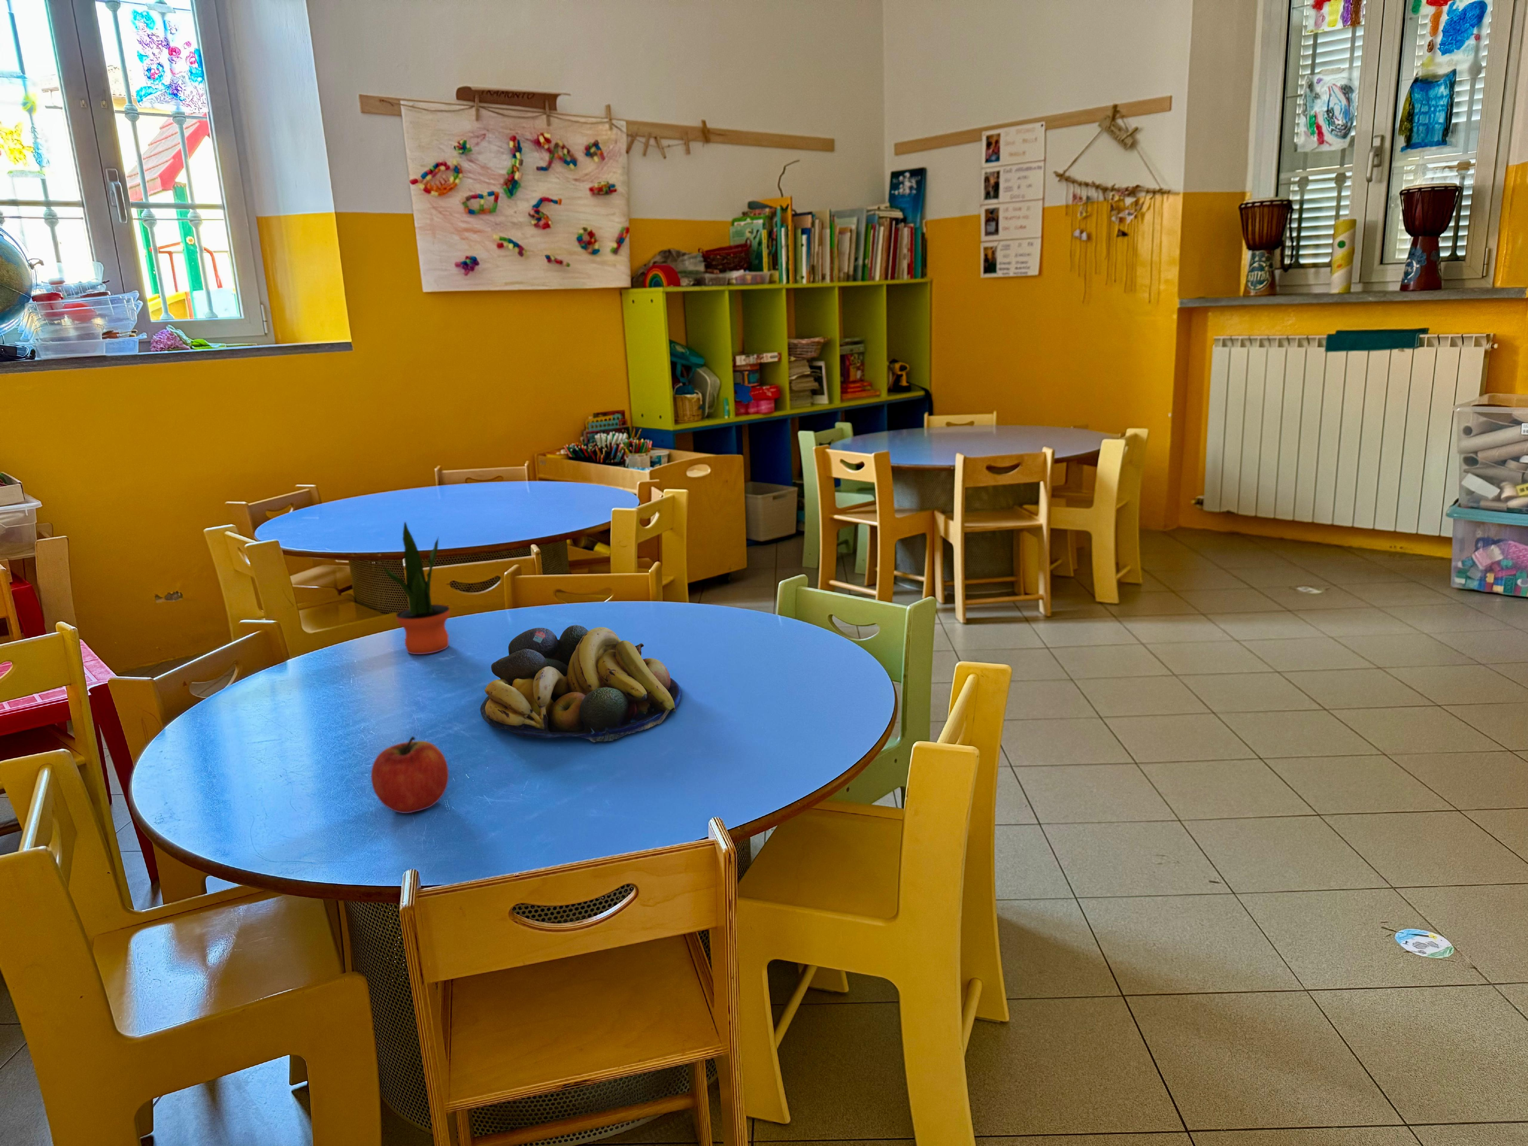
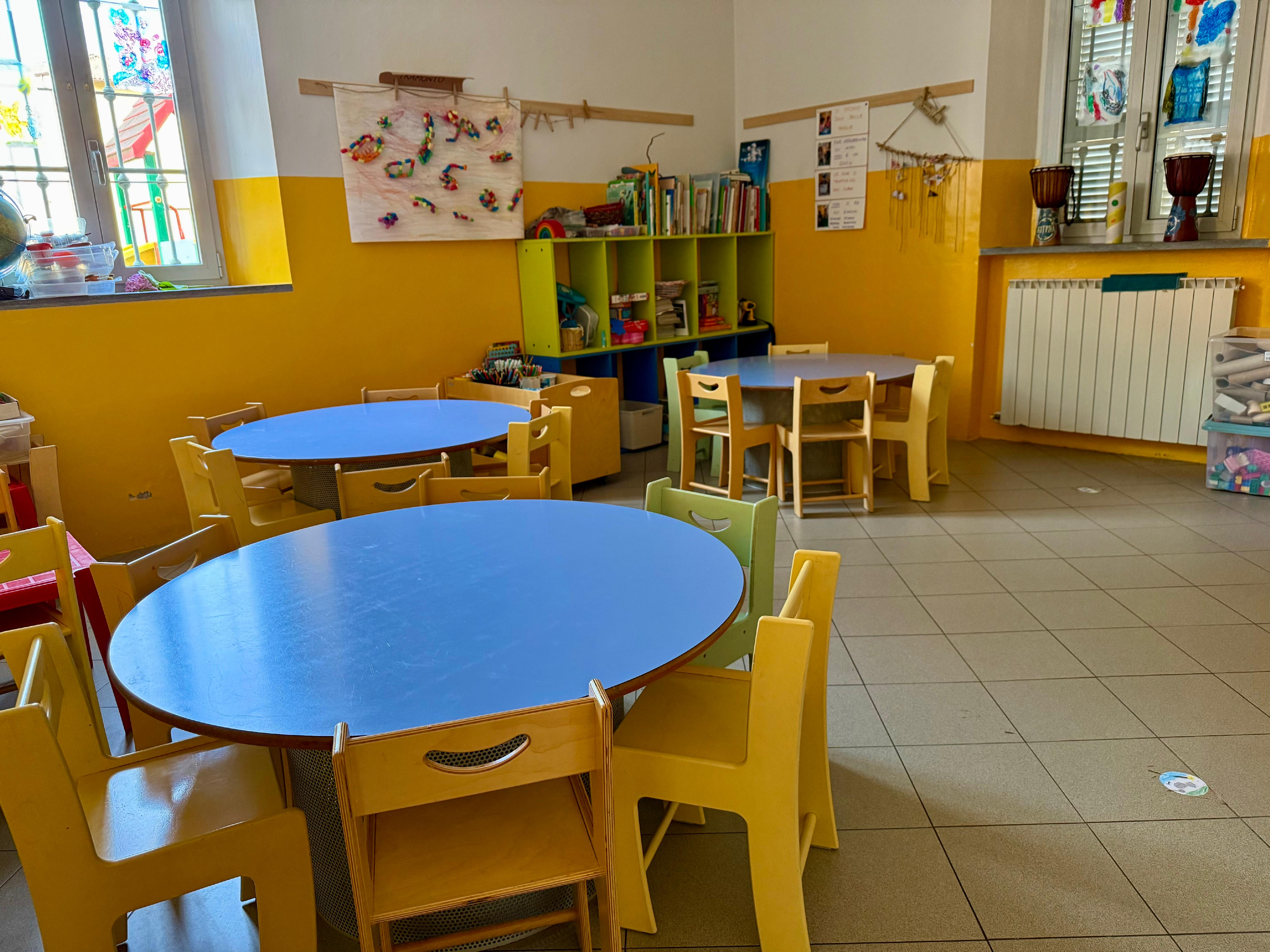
- apple [371,736,449,814]
- potted plant [381,521,450,655]
- fruit bowl [480,625,682,743]
